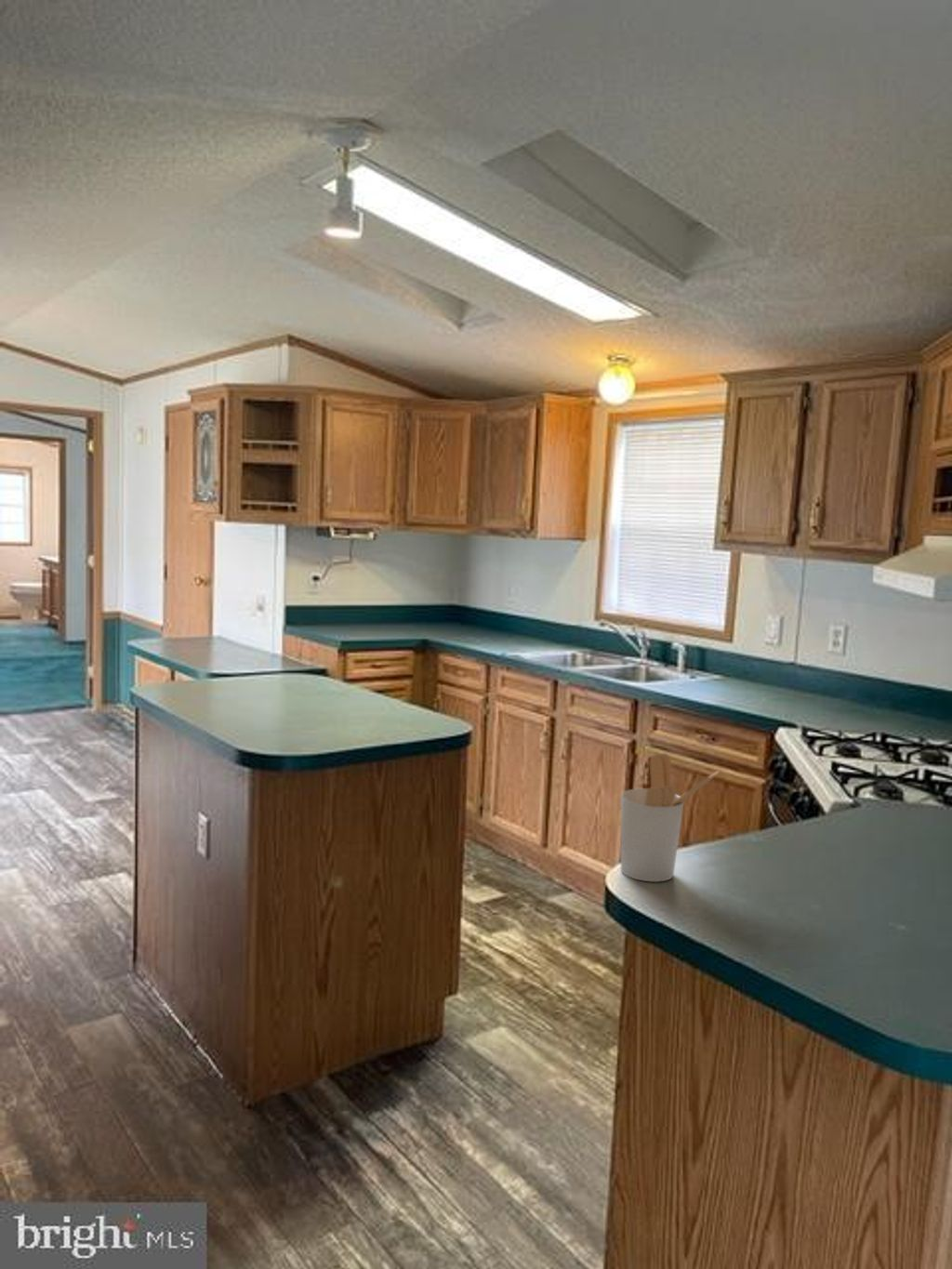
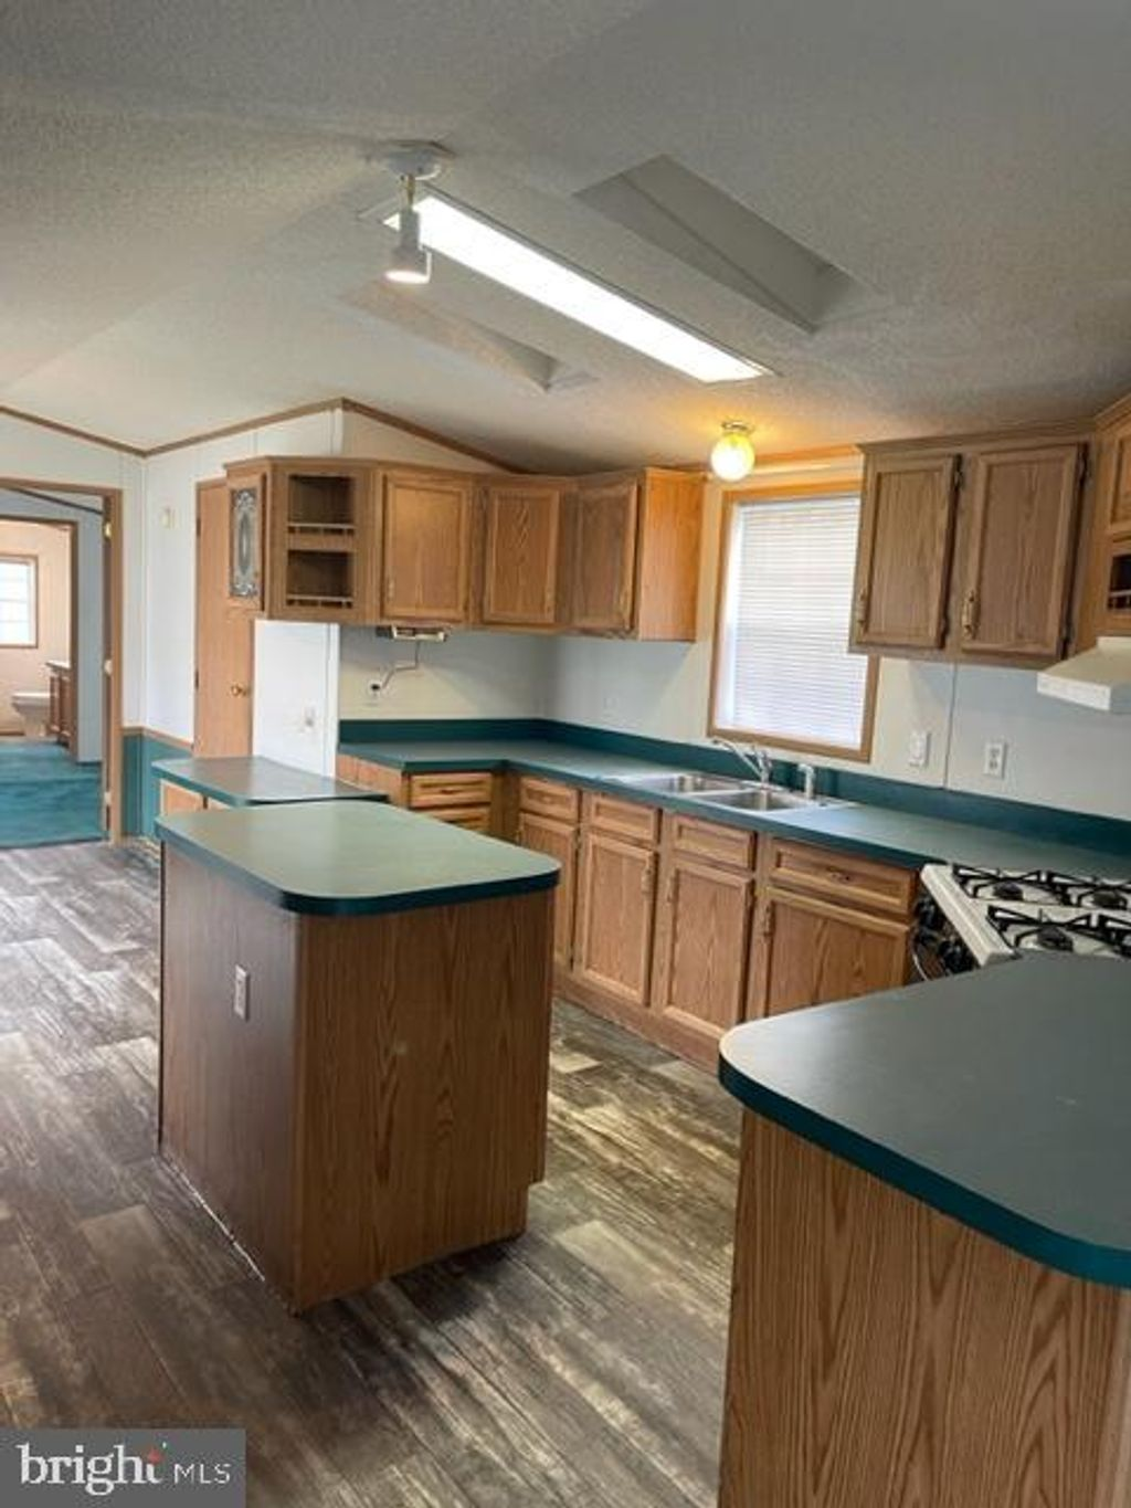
- utensil holder [620,753,721,883]
